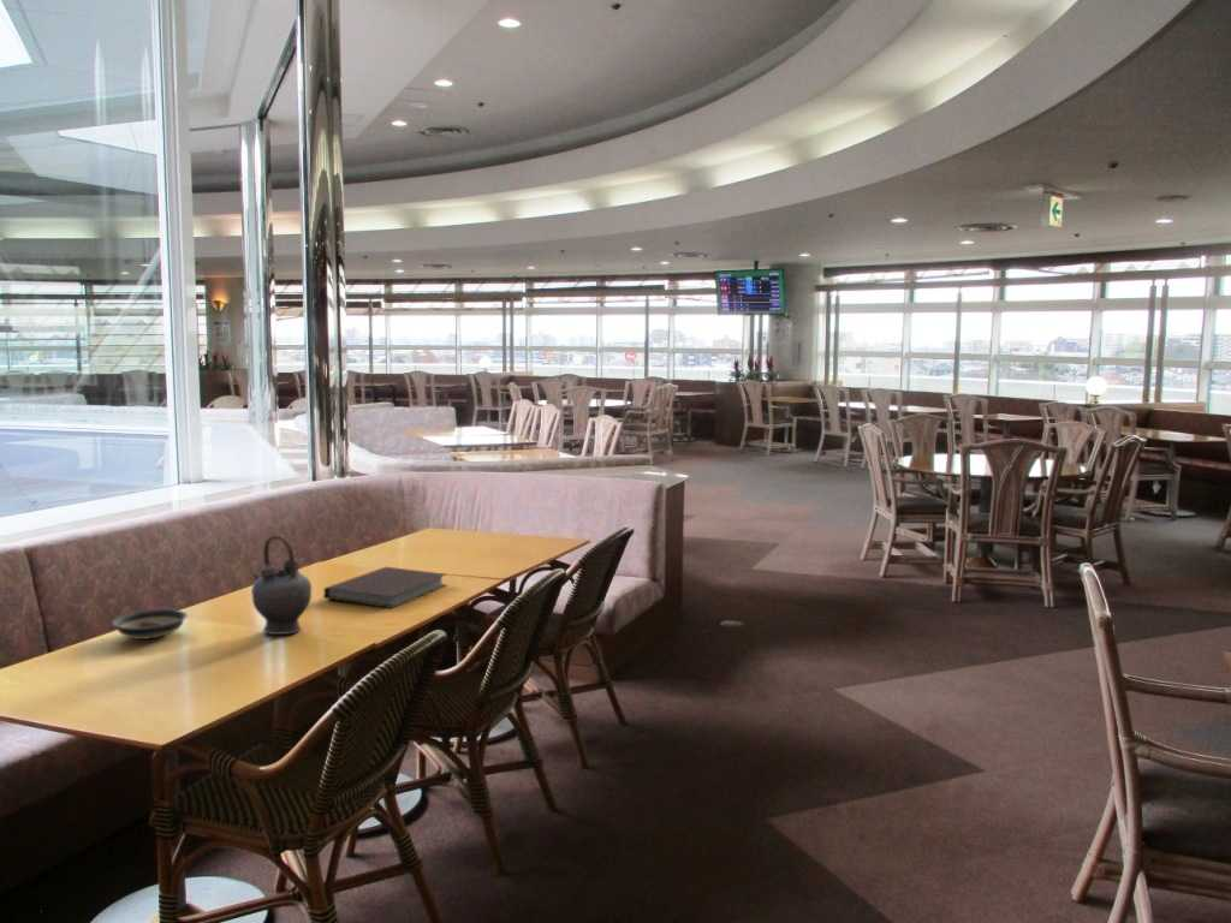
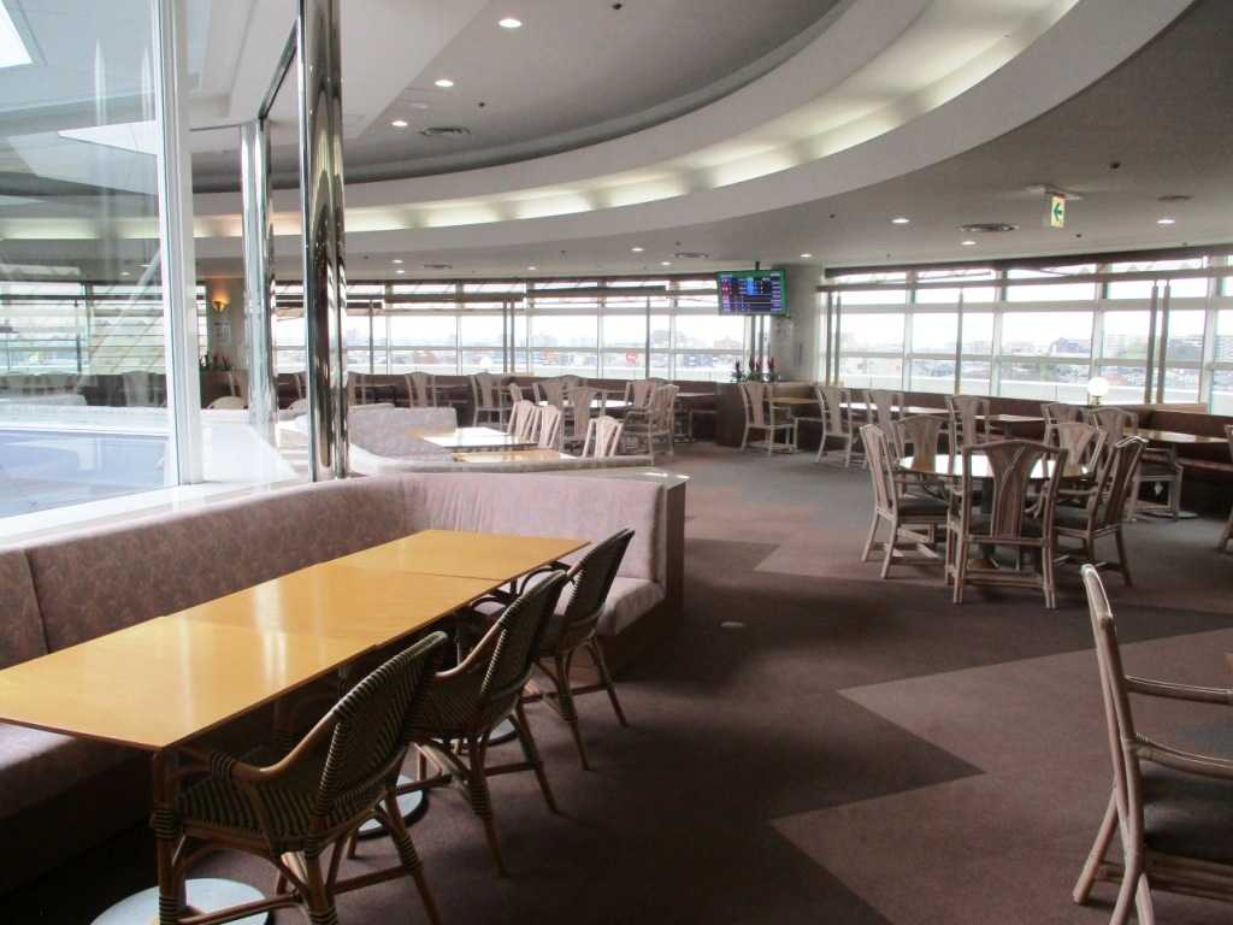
- teapot [250,534,313,636]
- saucer [111,608,189,641]
- notebook [322,566,448,609]
